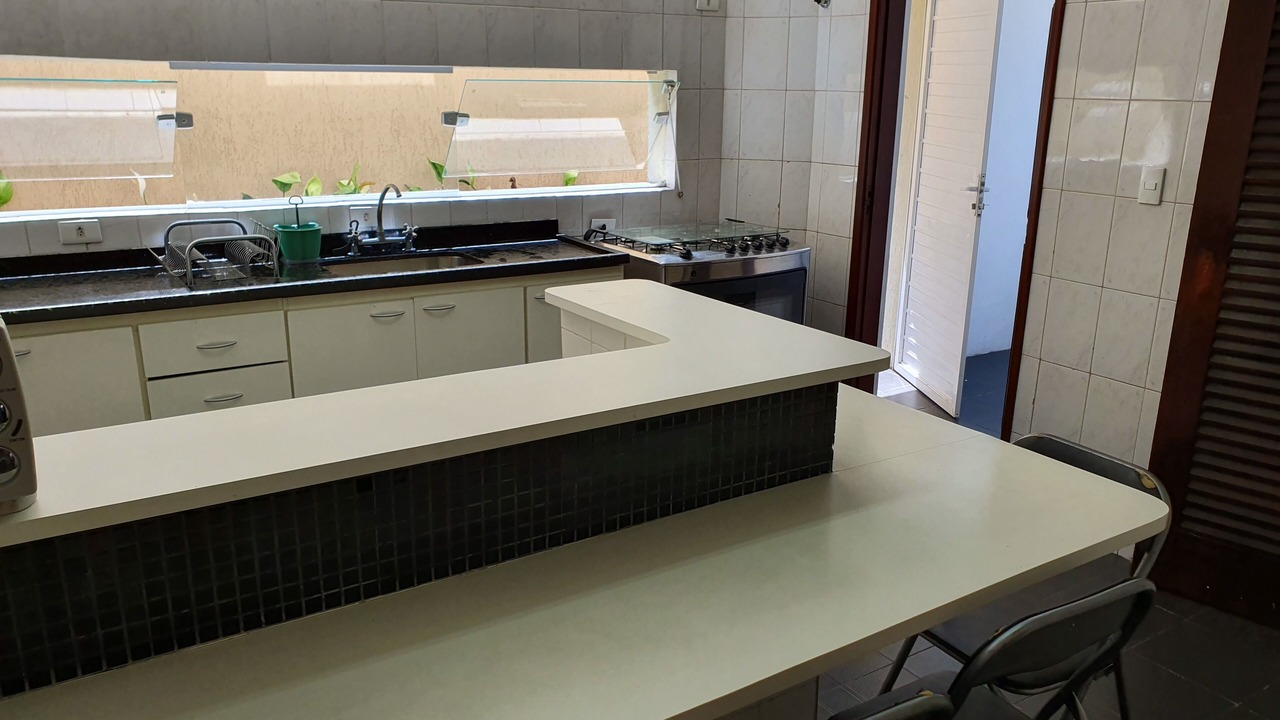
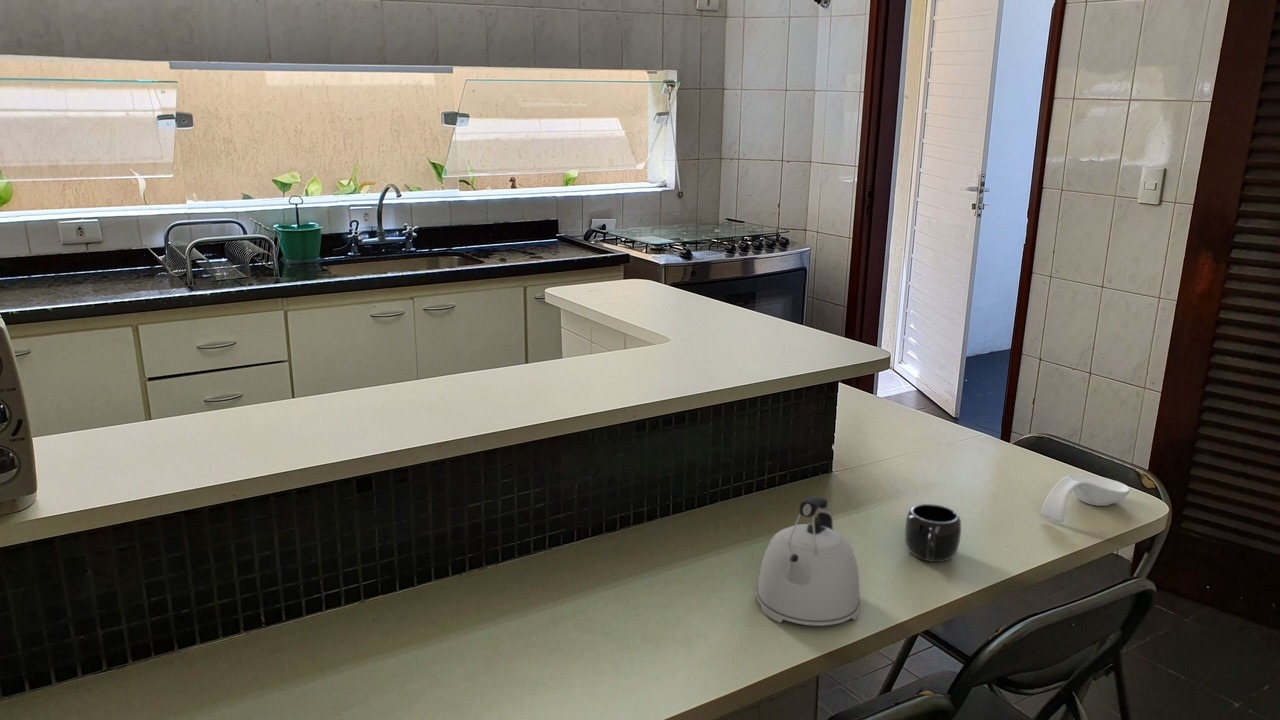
+ mug [904,503,962,563]
+ kettle [756,495,861,627]
+ spoon rest [1040,473,1131,523]
